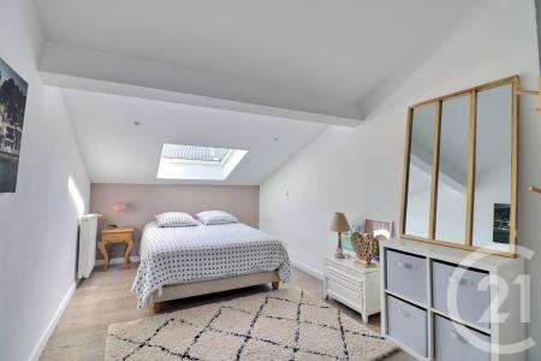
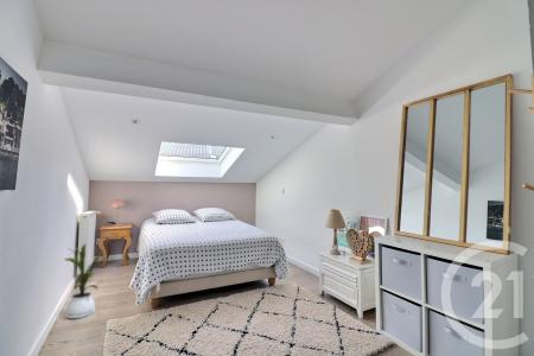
+ house plant [63,243,106,319]
